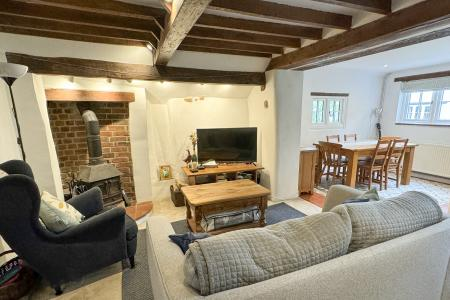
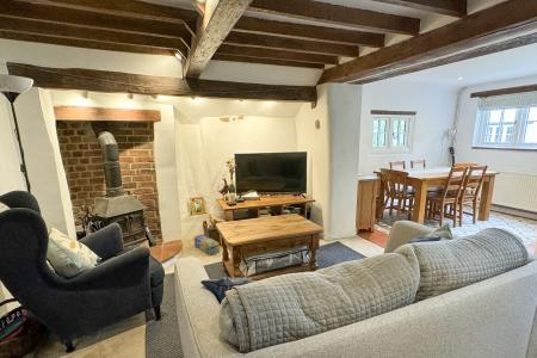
+ box [193,233,221,257]
